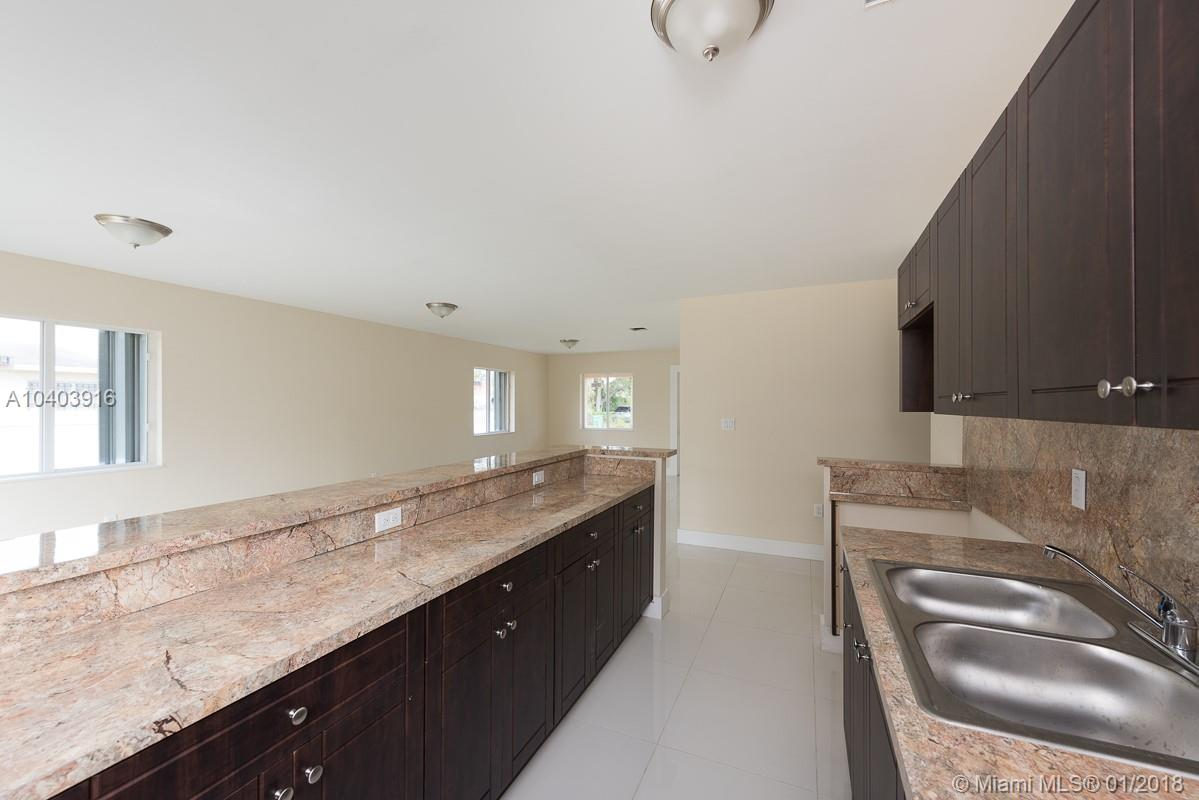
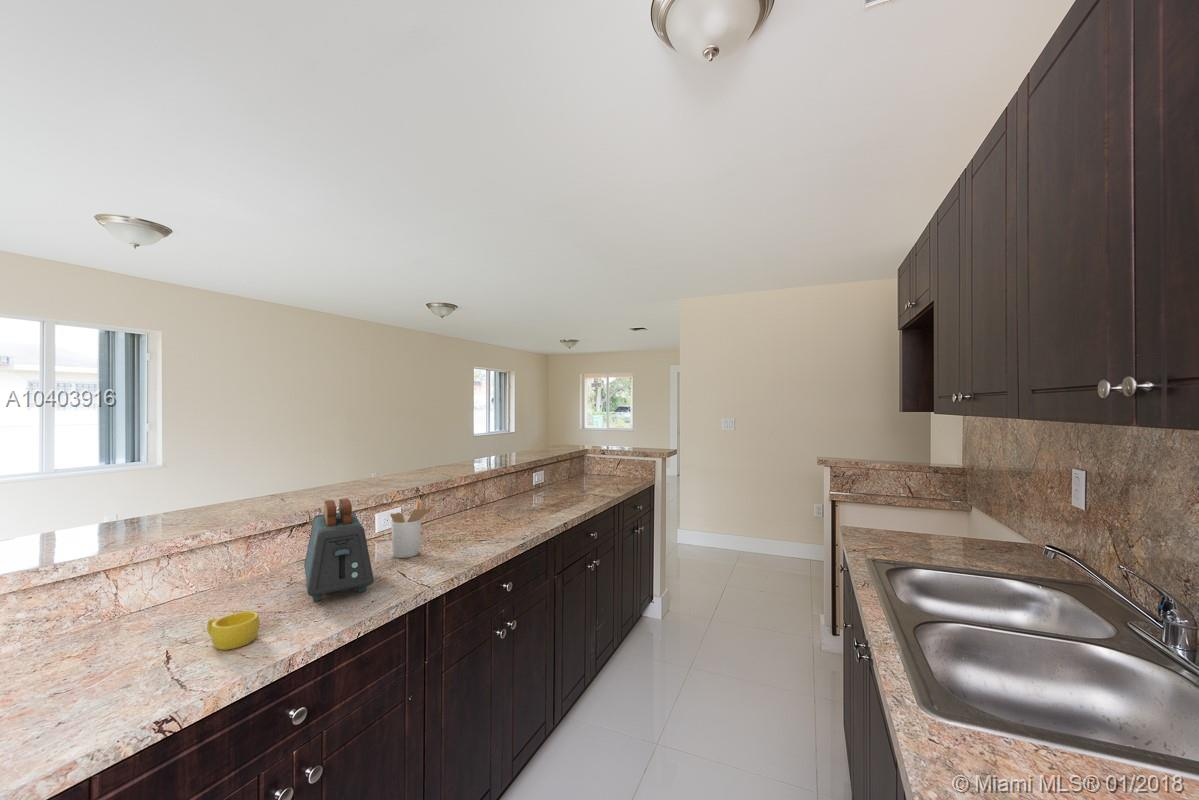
+ toaster [303,497,375,602]
+ utensil holder [389,499,434,559]
+ cup [206,610,261,651]
